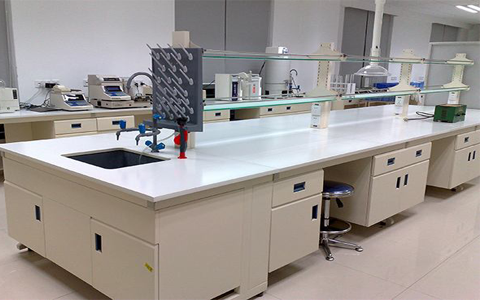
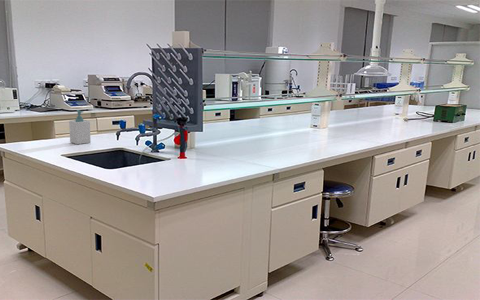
+ soap bottle [68,109,92,145]
